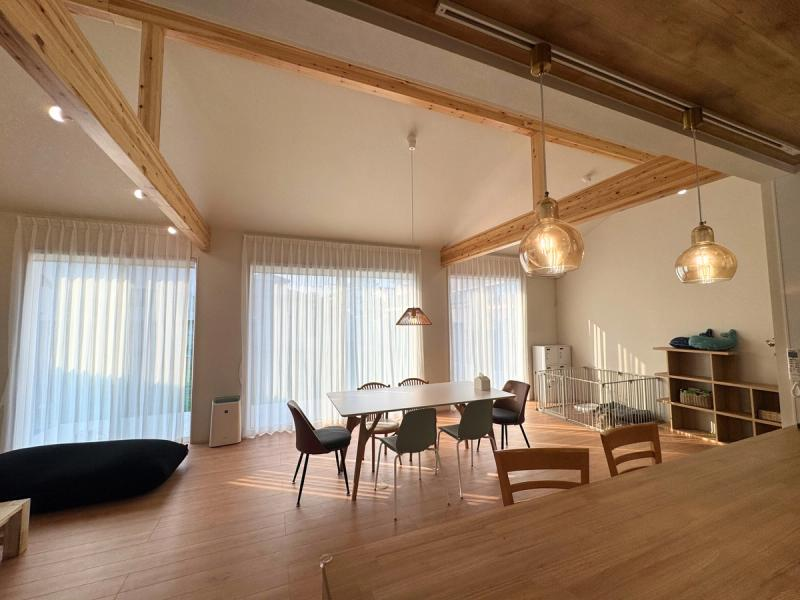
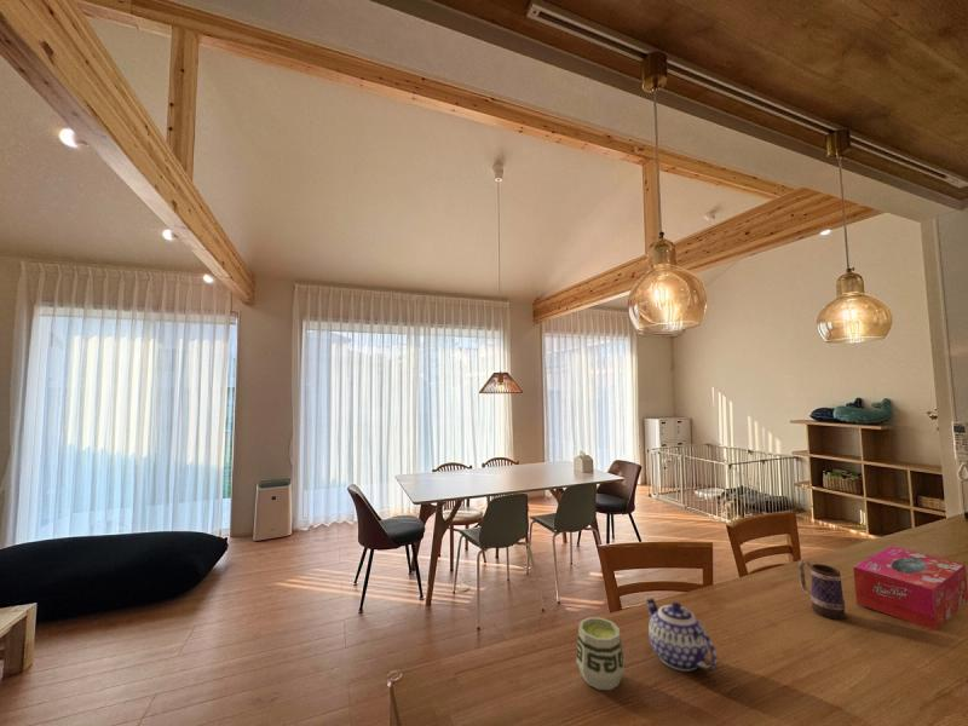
+ tissue box [852,546,968,632]
+ cup [575,616,626,691]
+ teapot [645,597,719,673]
+ mug [797,558,847,621]
